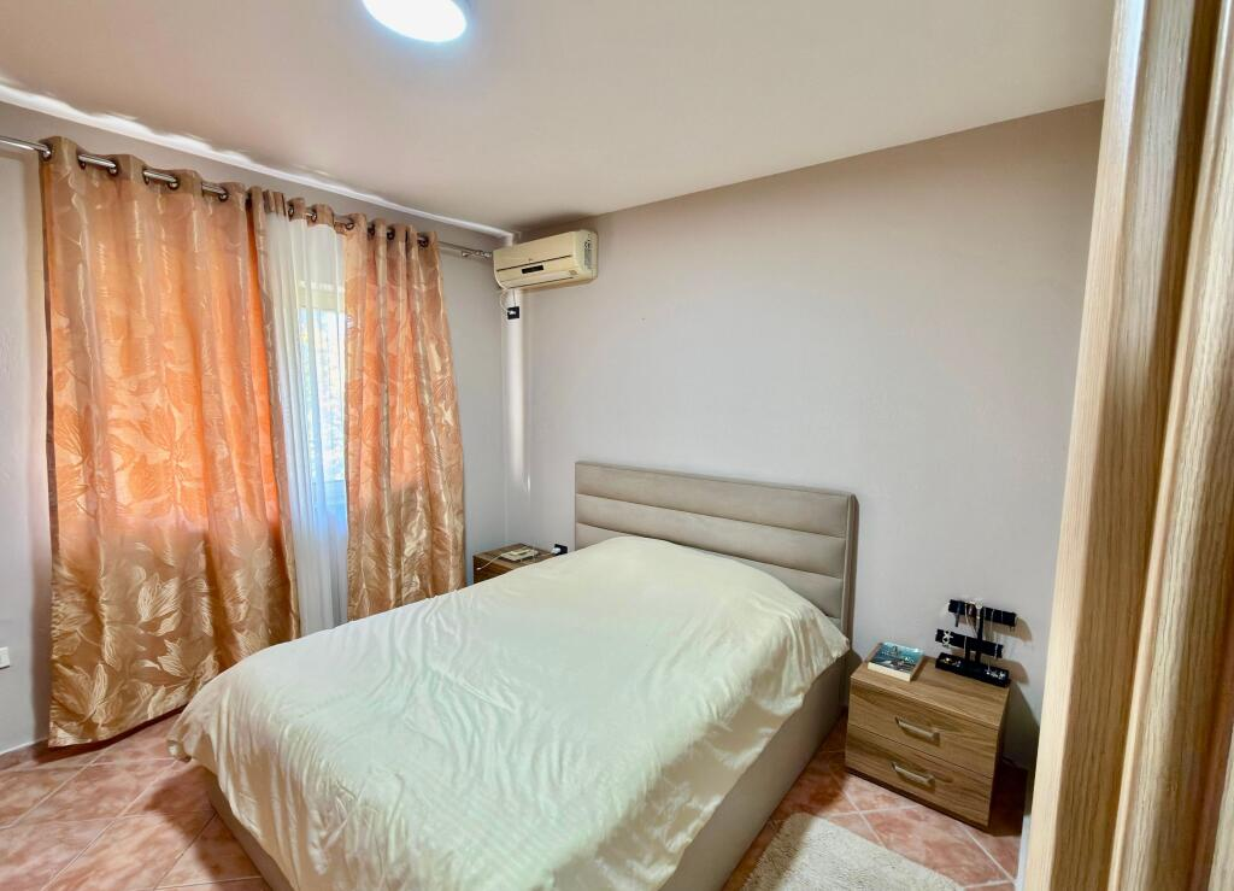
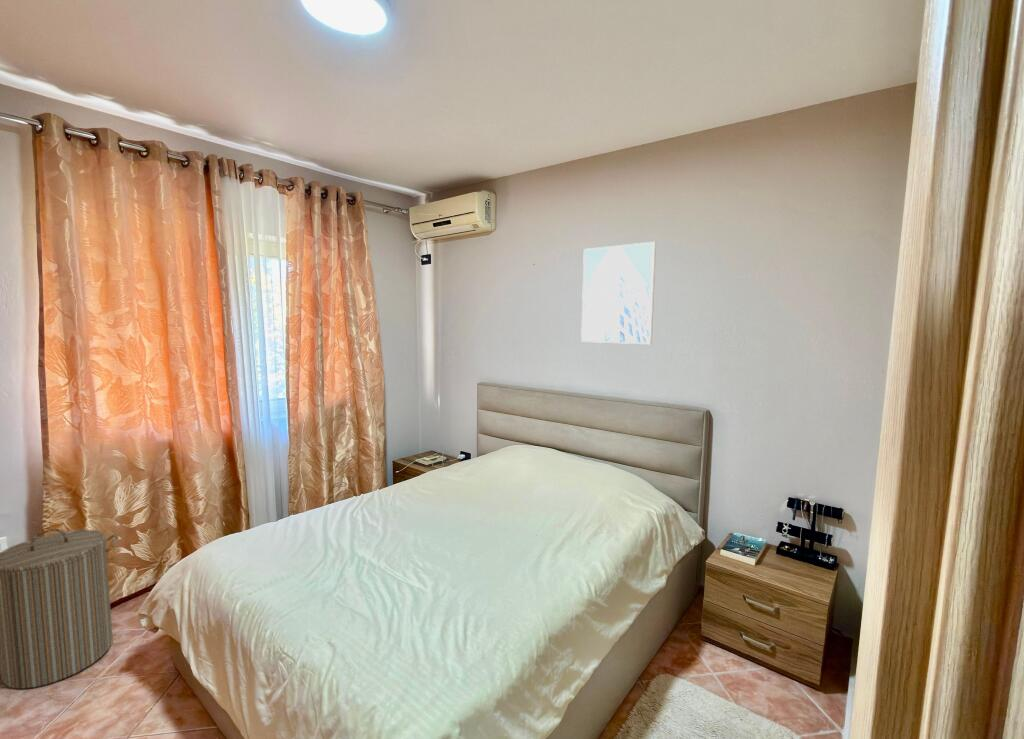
+ laundry hamper [0,528,119,690]
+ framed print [580,241,657,345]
